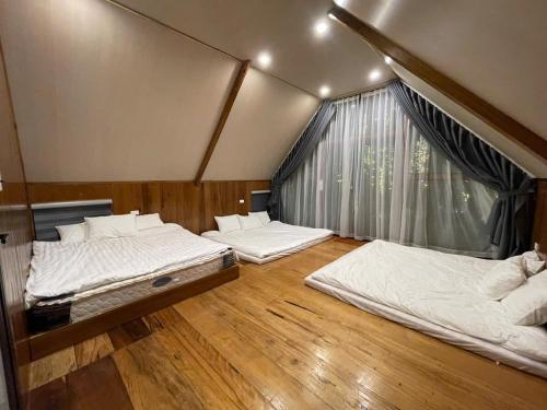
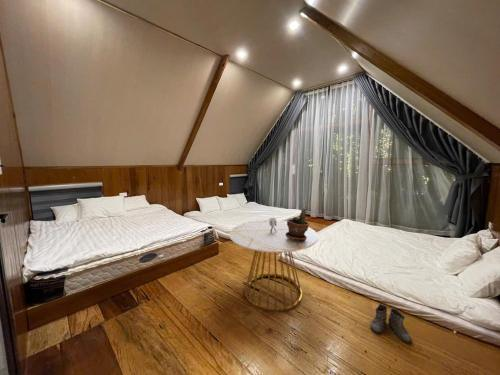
+ side table [229,217,319,313]
+ potted plant [286,207,310,241]
+ boots [366,303,412,344]
